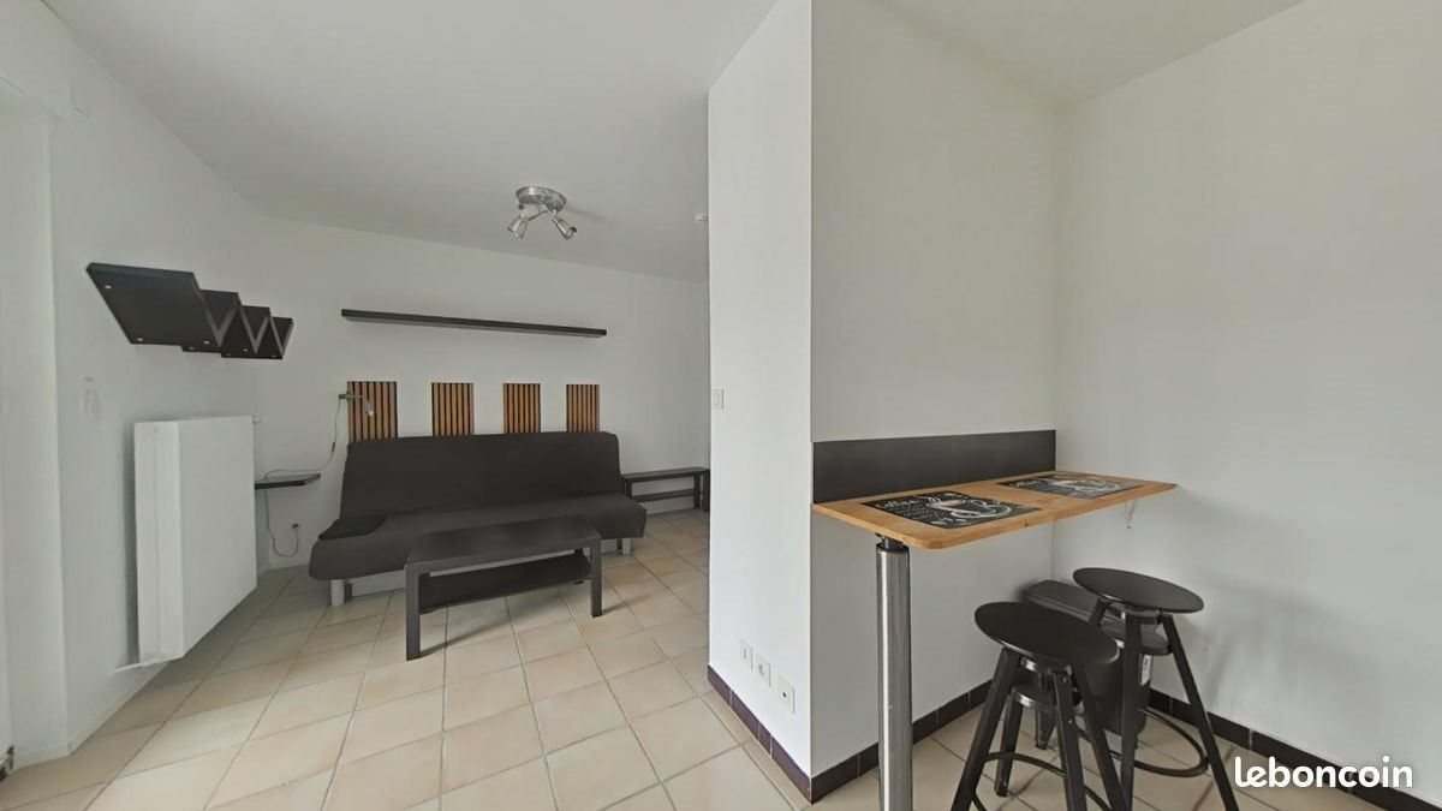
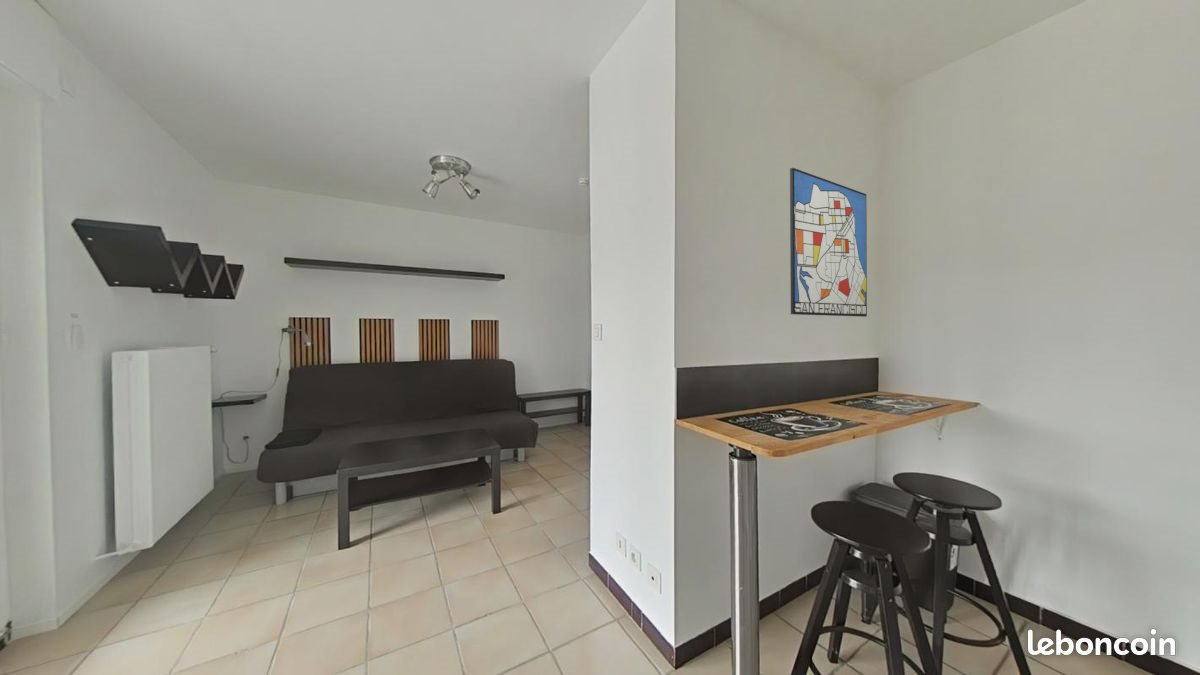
+ wall art [789,167,868,318]
